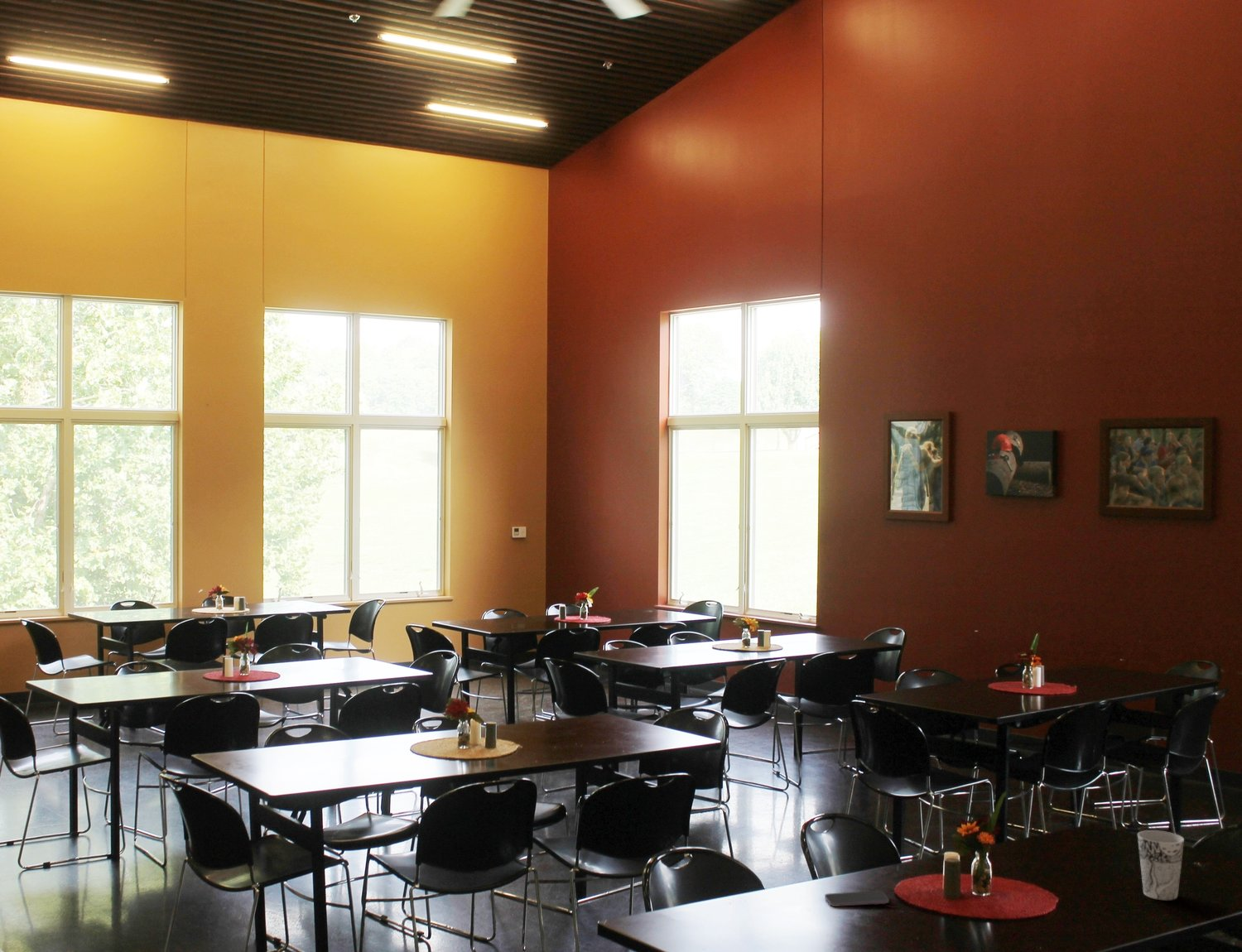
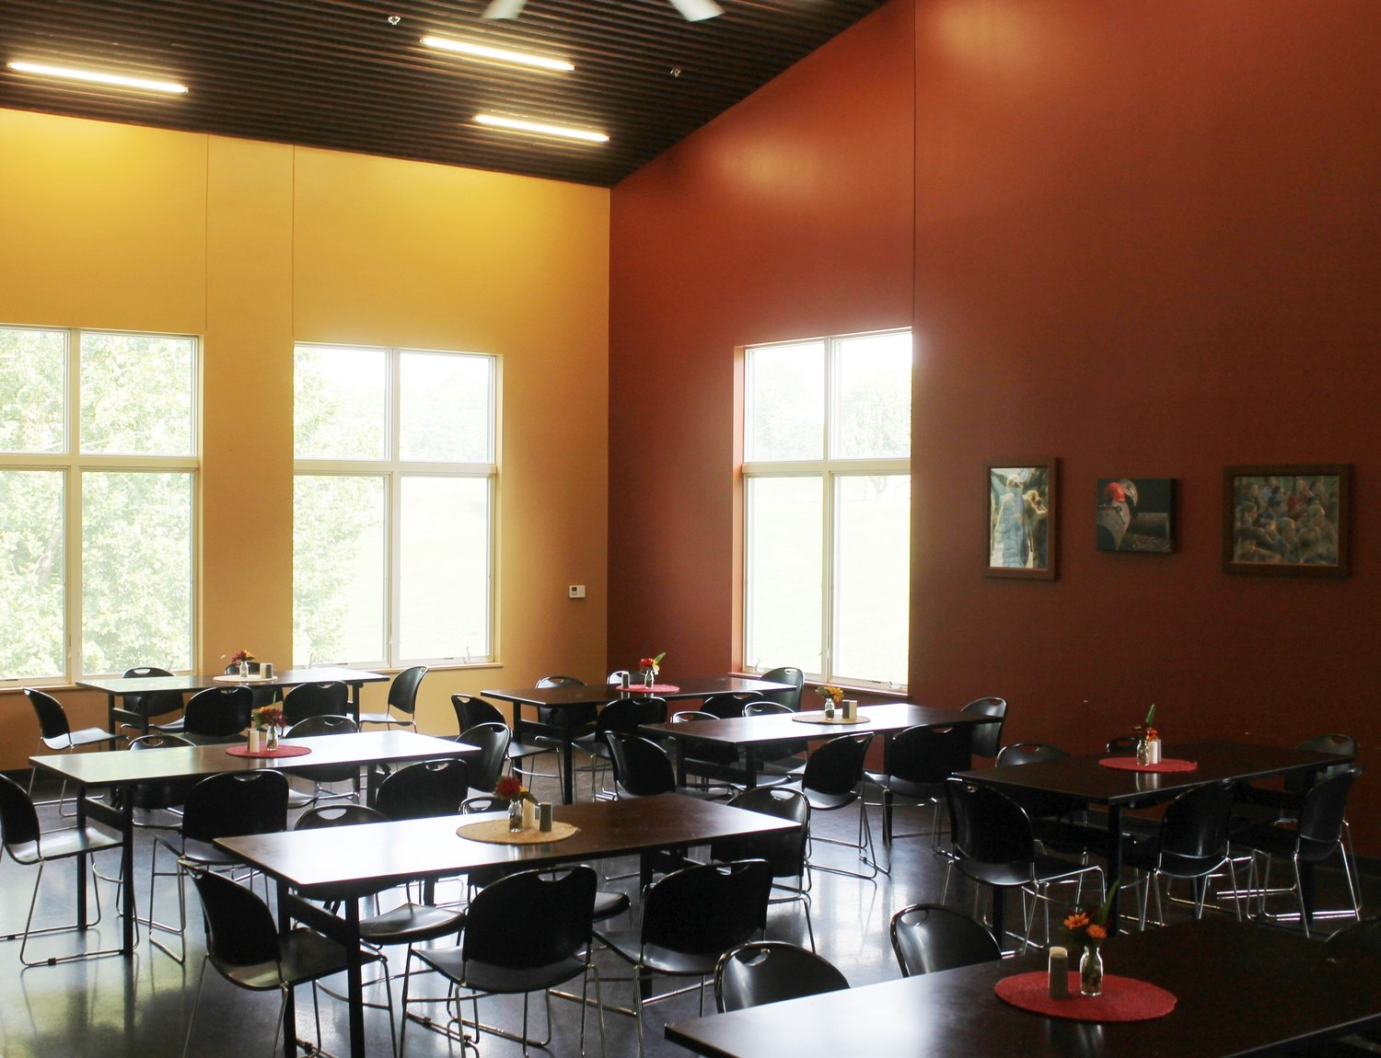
- cup [1137,829,1185,902]
- smartphone [824,890,889,907]
